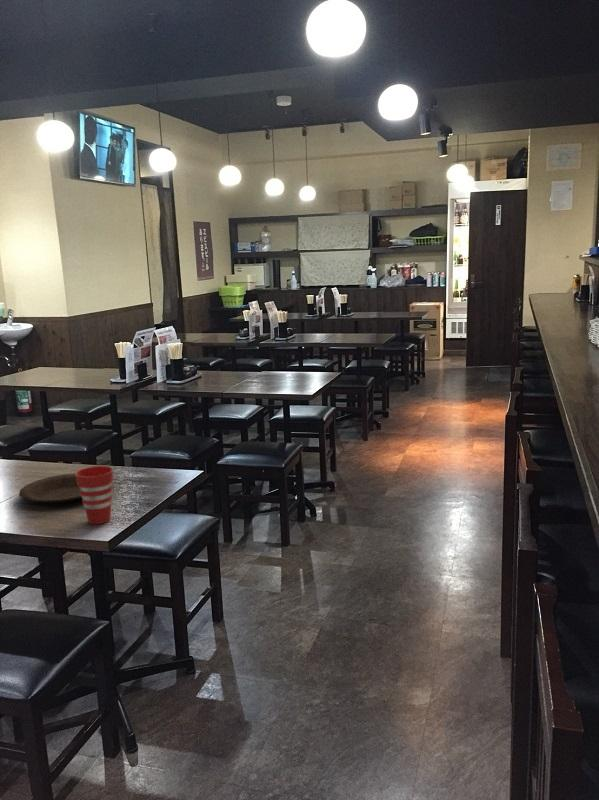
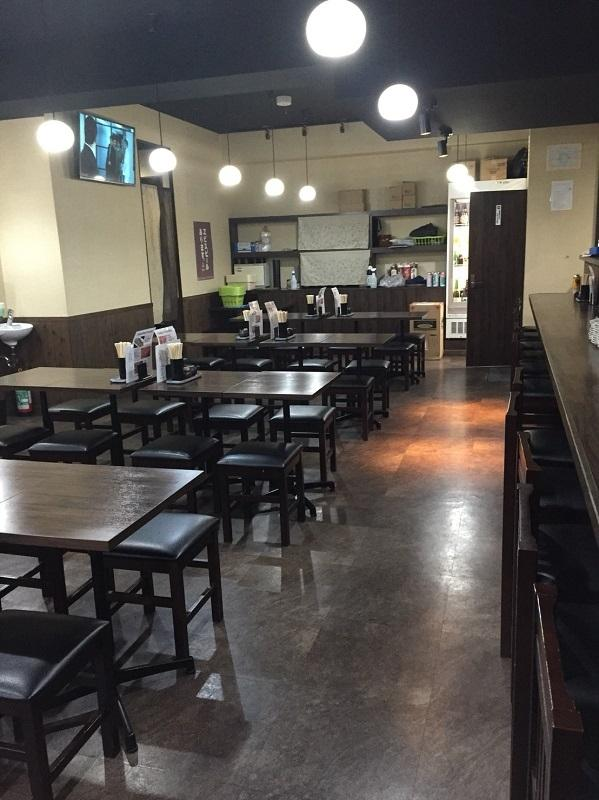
- cup [75,465,114,525]
- plate [18,472,82,504]
